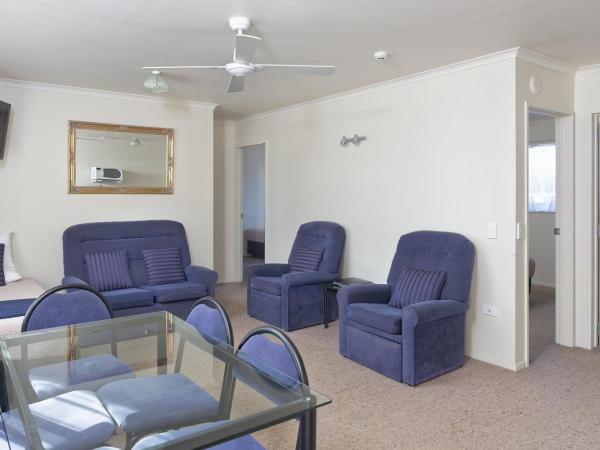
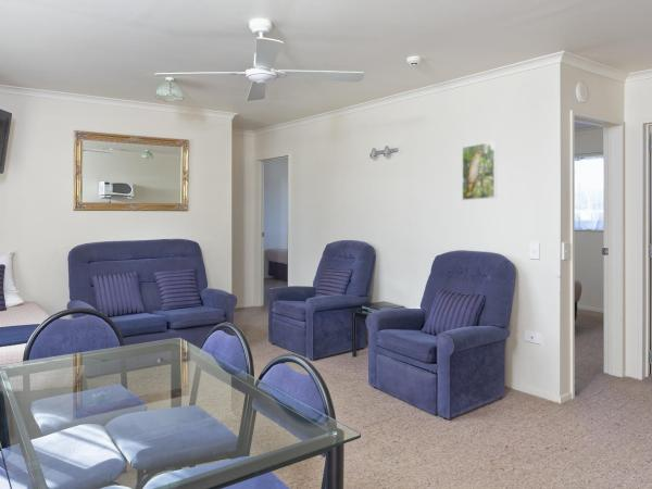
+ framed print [461,140,498,201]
